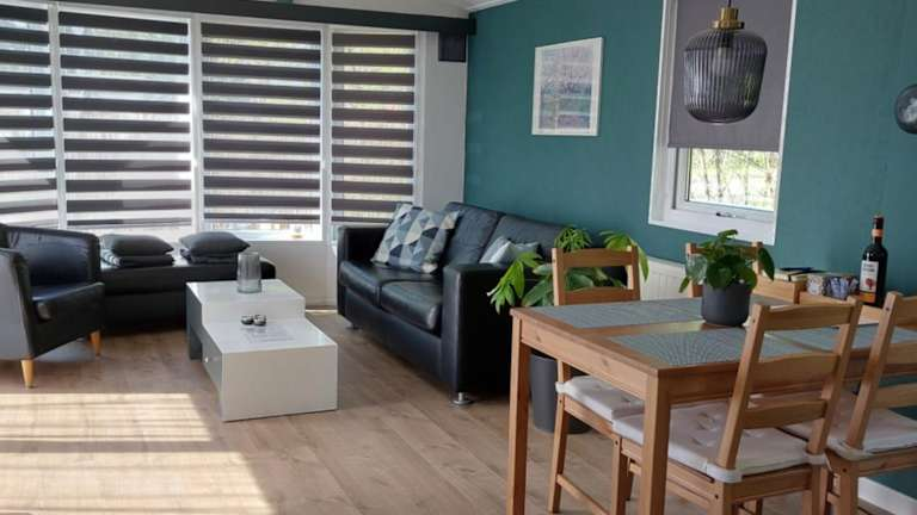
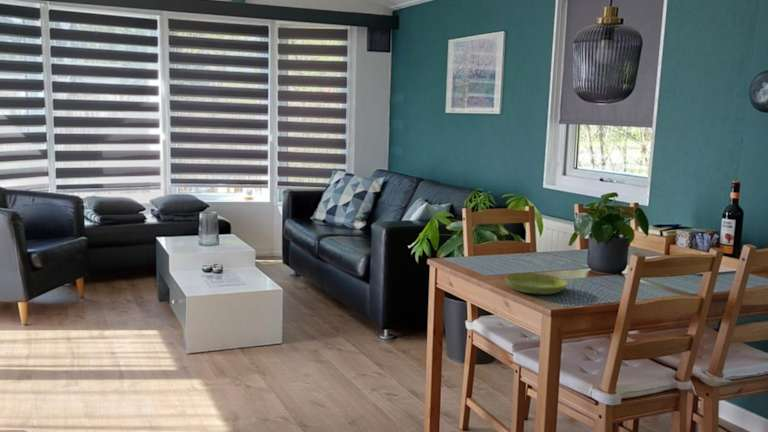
+ saucer [504,272,569,295]
